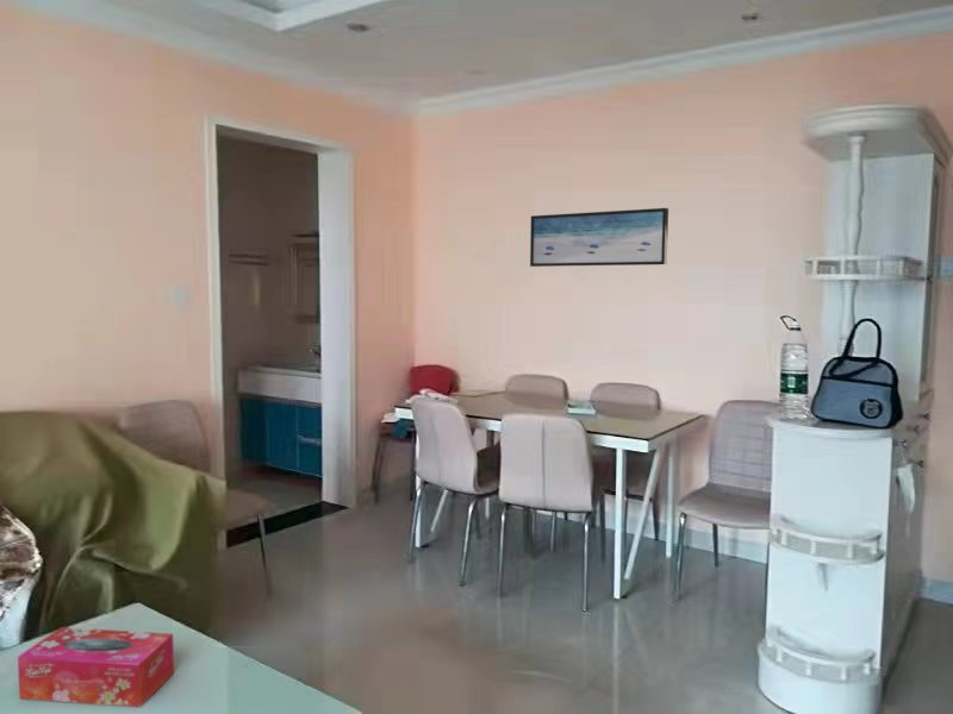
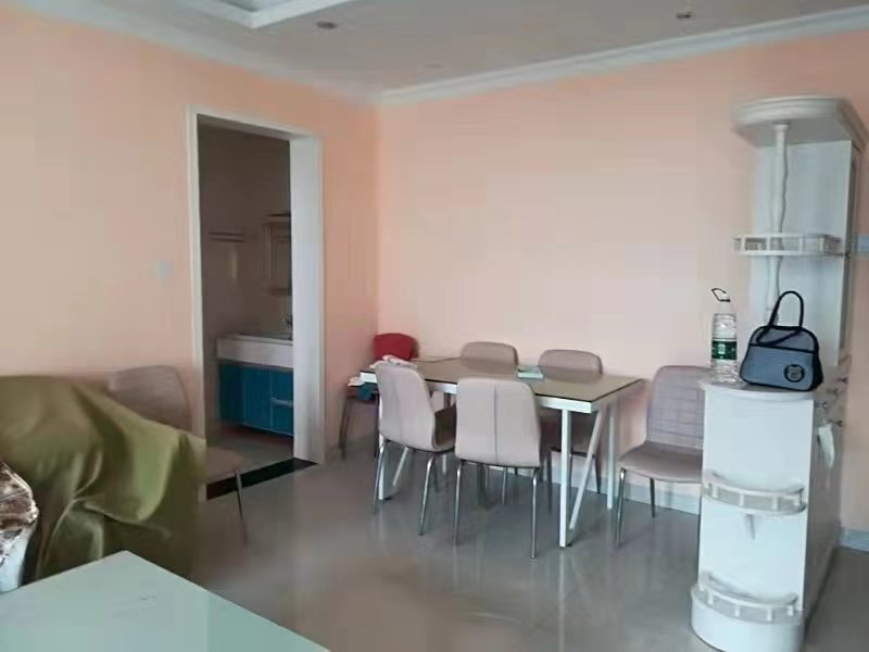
- tissue box [17,626,175,708]
- wall art [529,207,669,268]
